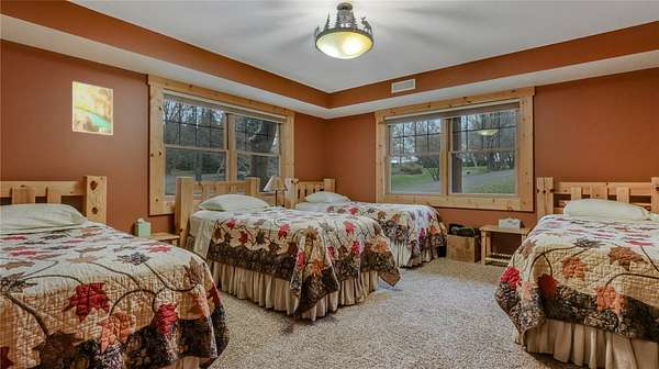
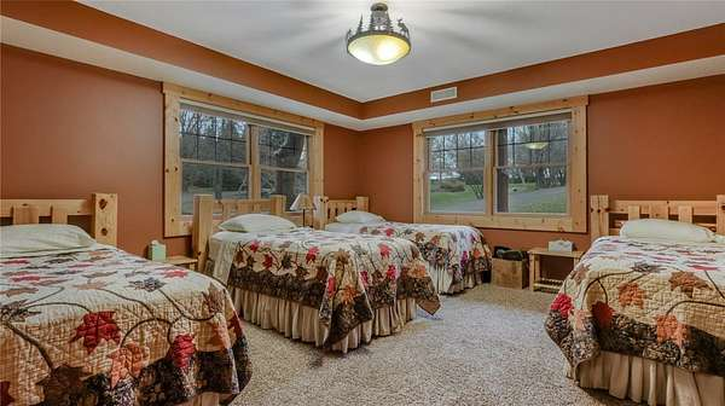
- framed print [70,80,114,136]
